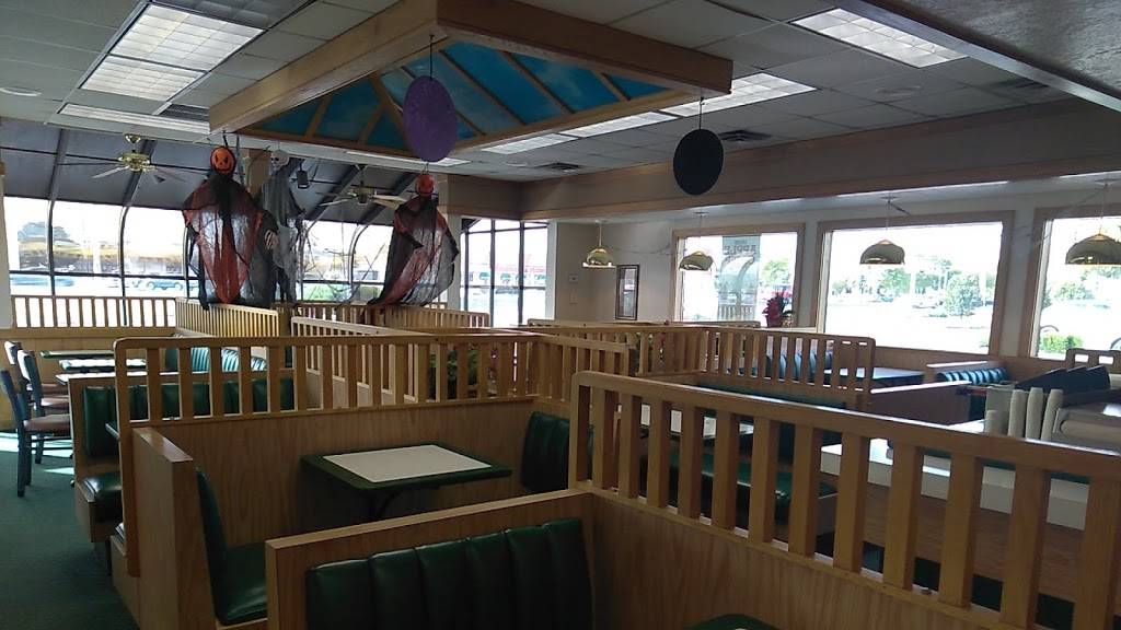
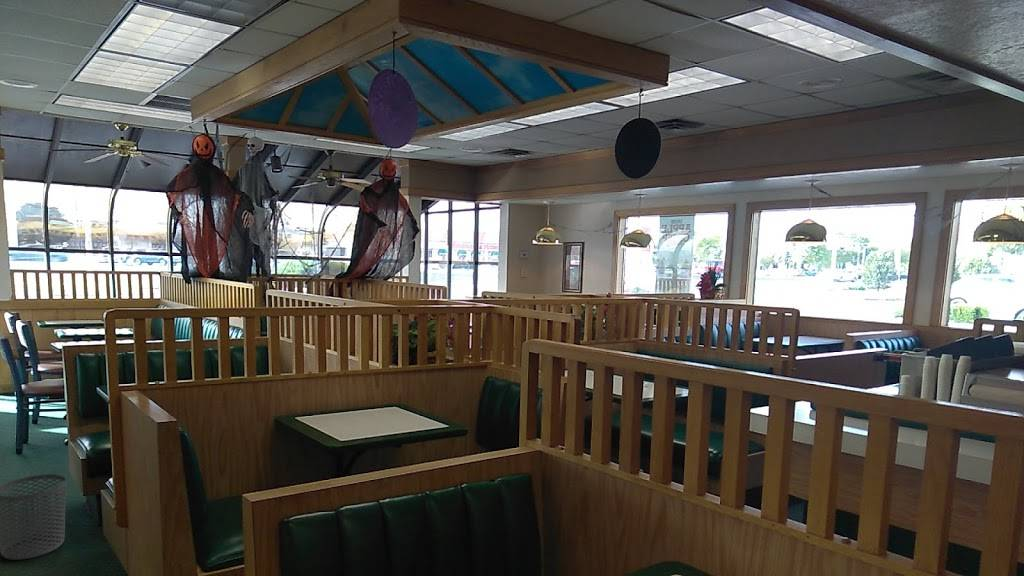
+ waste bin [0,473,67,561]
